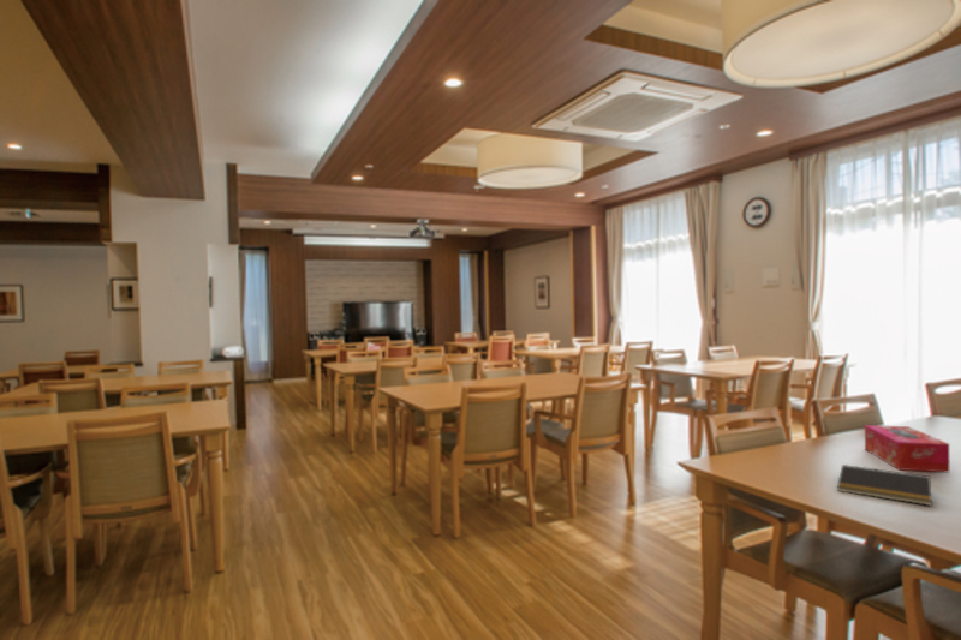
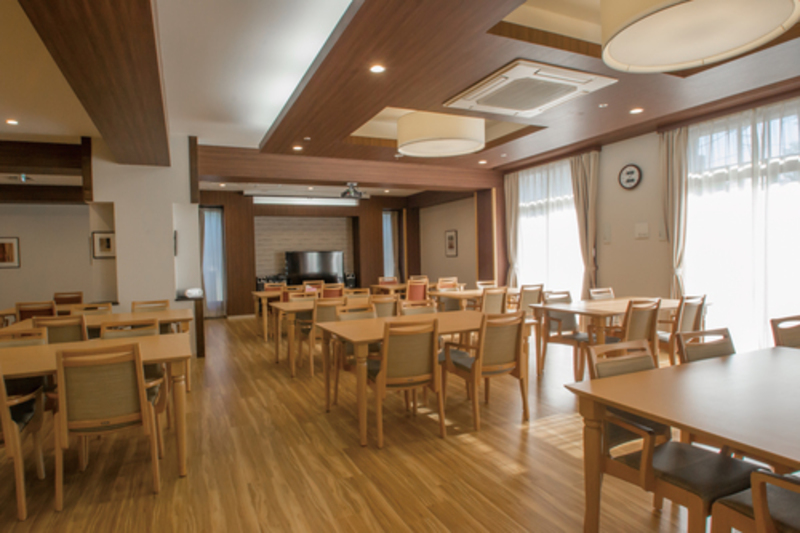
- tissue box [864,424,950,473]
- notepad [836,463,932,507]
